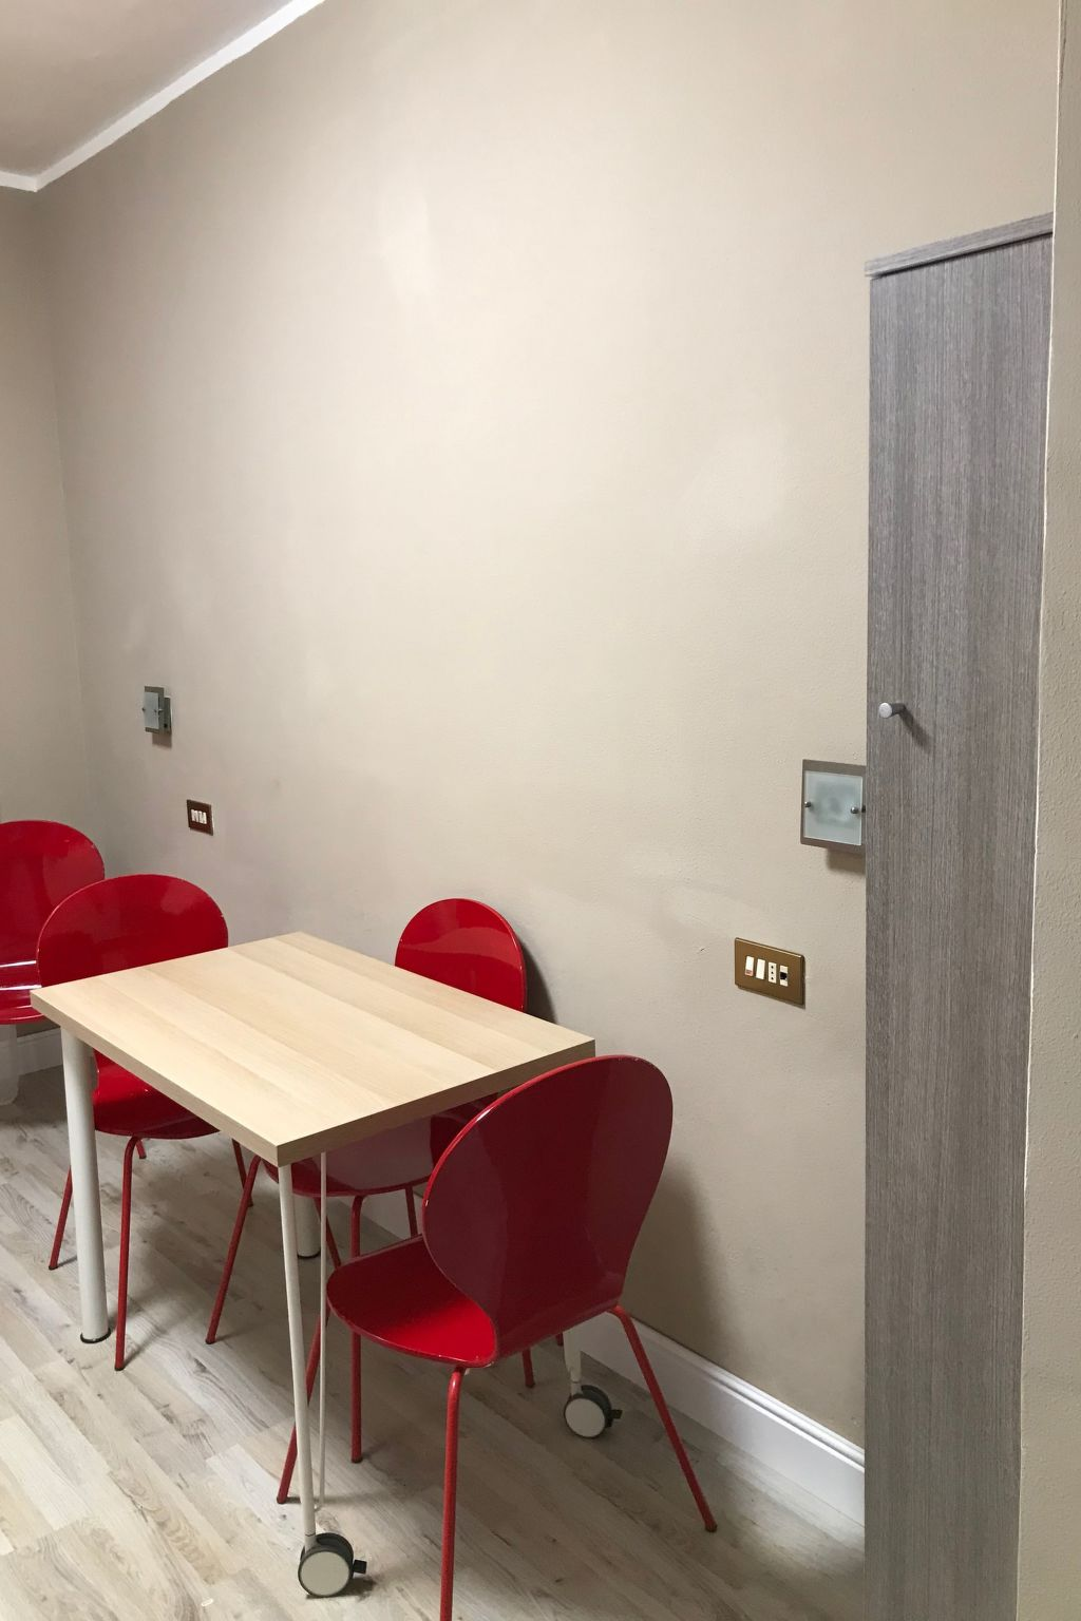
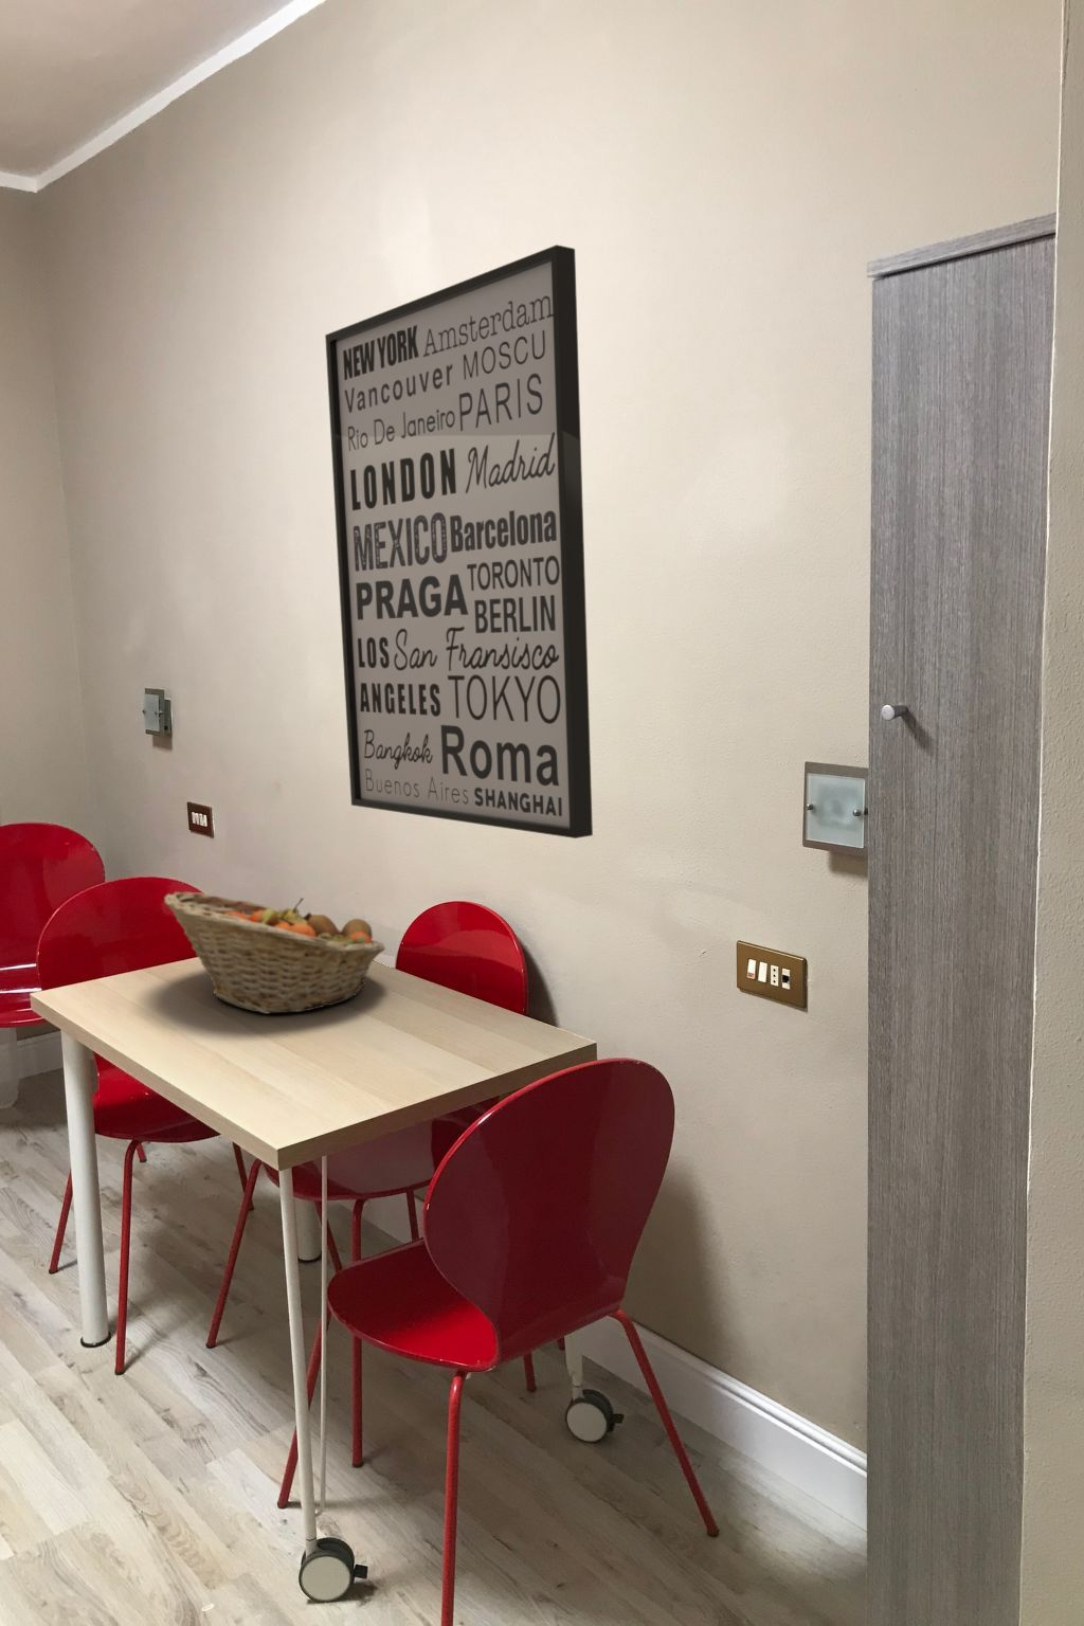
+ fruit basket [163,892,386,1015]
+ wall art [324,243,594,840]
